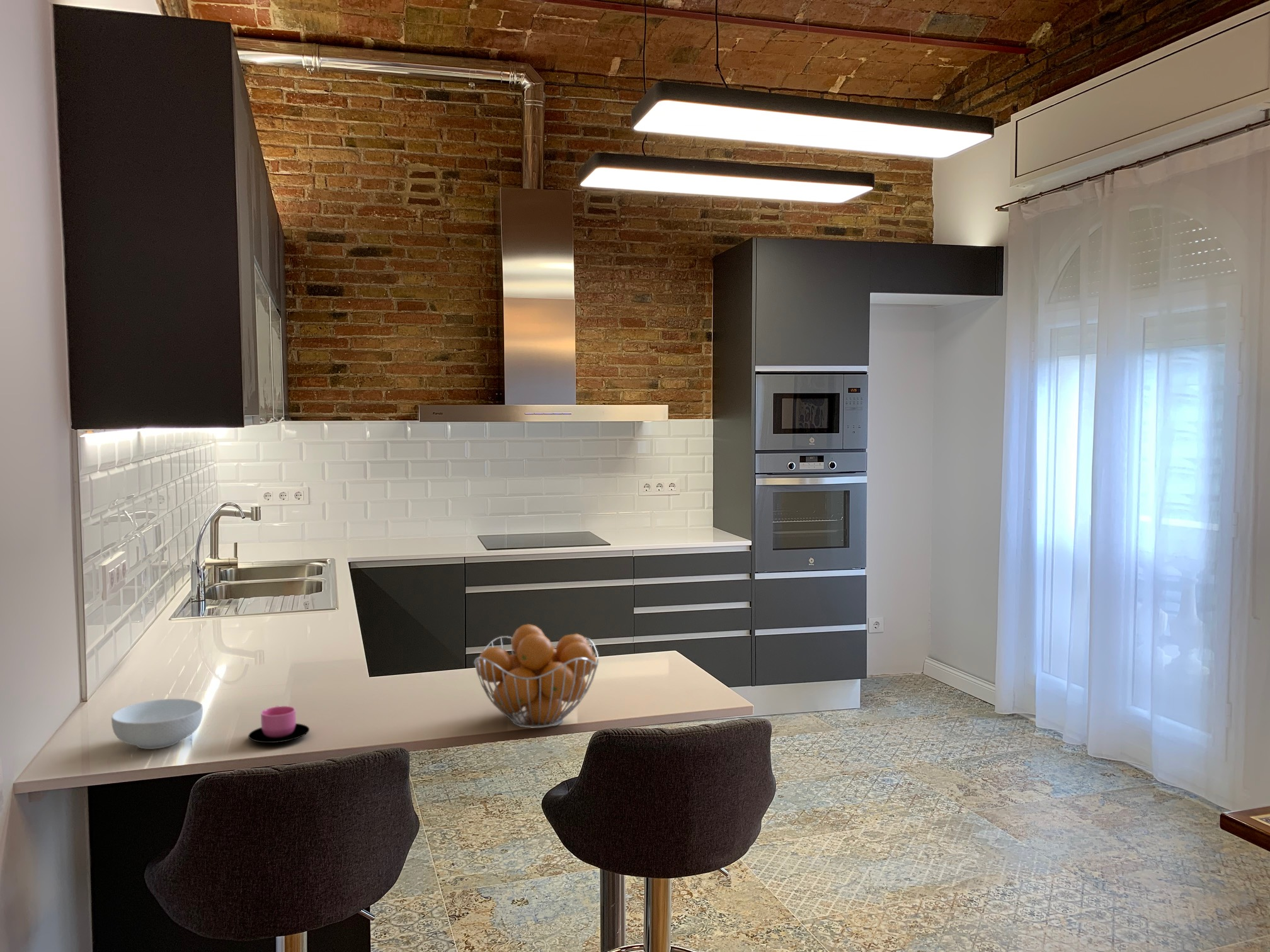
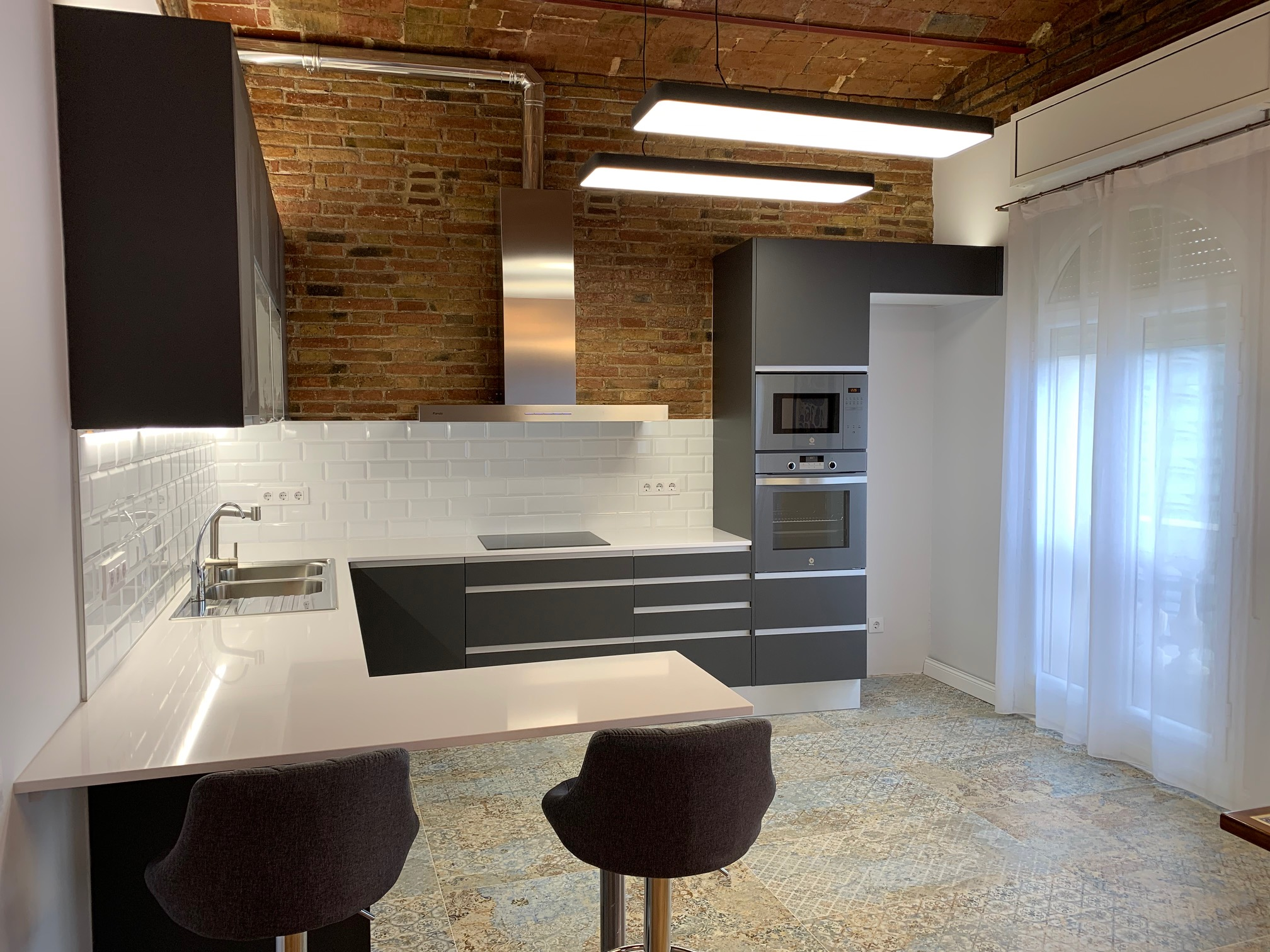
- cereal bowl [111,698,203,750]
- fruit basket [474,623,599,728]
- cup [248,705,310,744]
